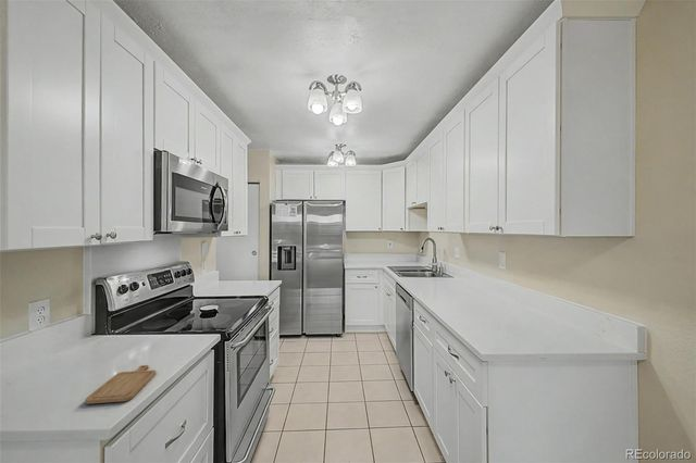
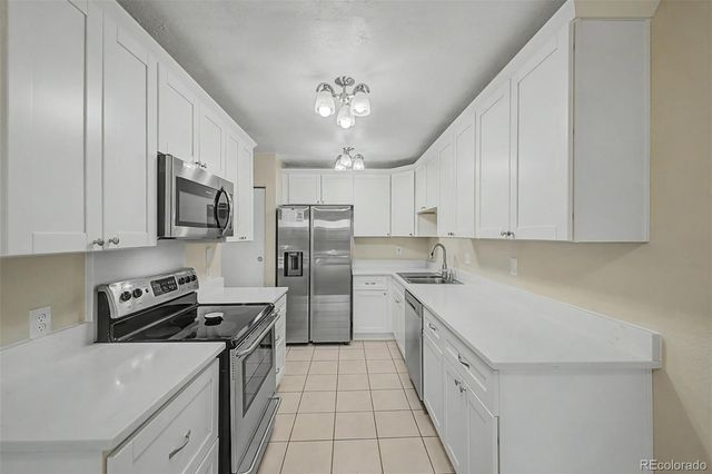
- chopping board [84,364,157,405]
